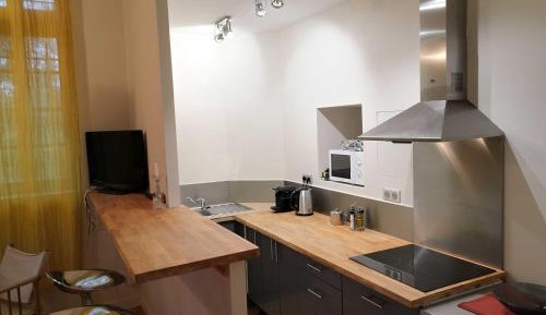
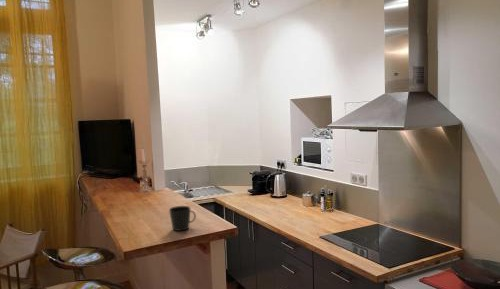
+ cup [168,205,197,232]
